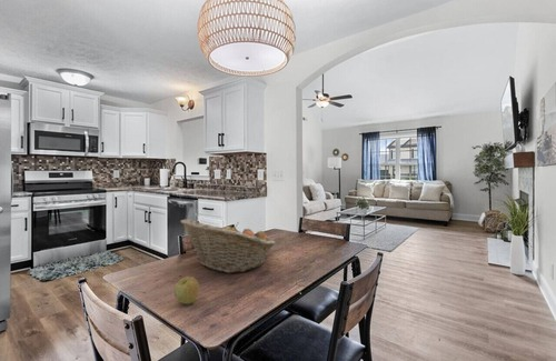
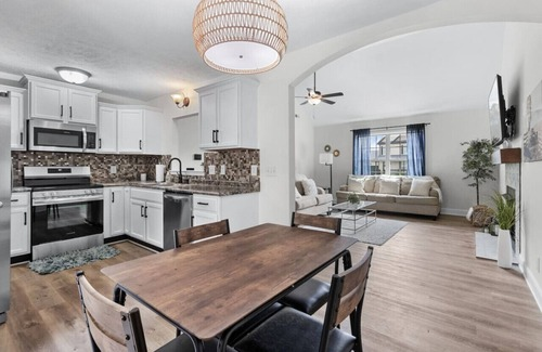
- fruit basket [179,219,277,274]
- apple [173,275,200,305]
